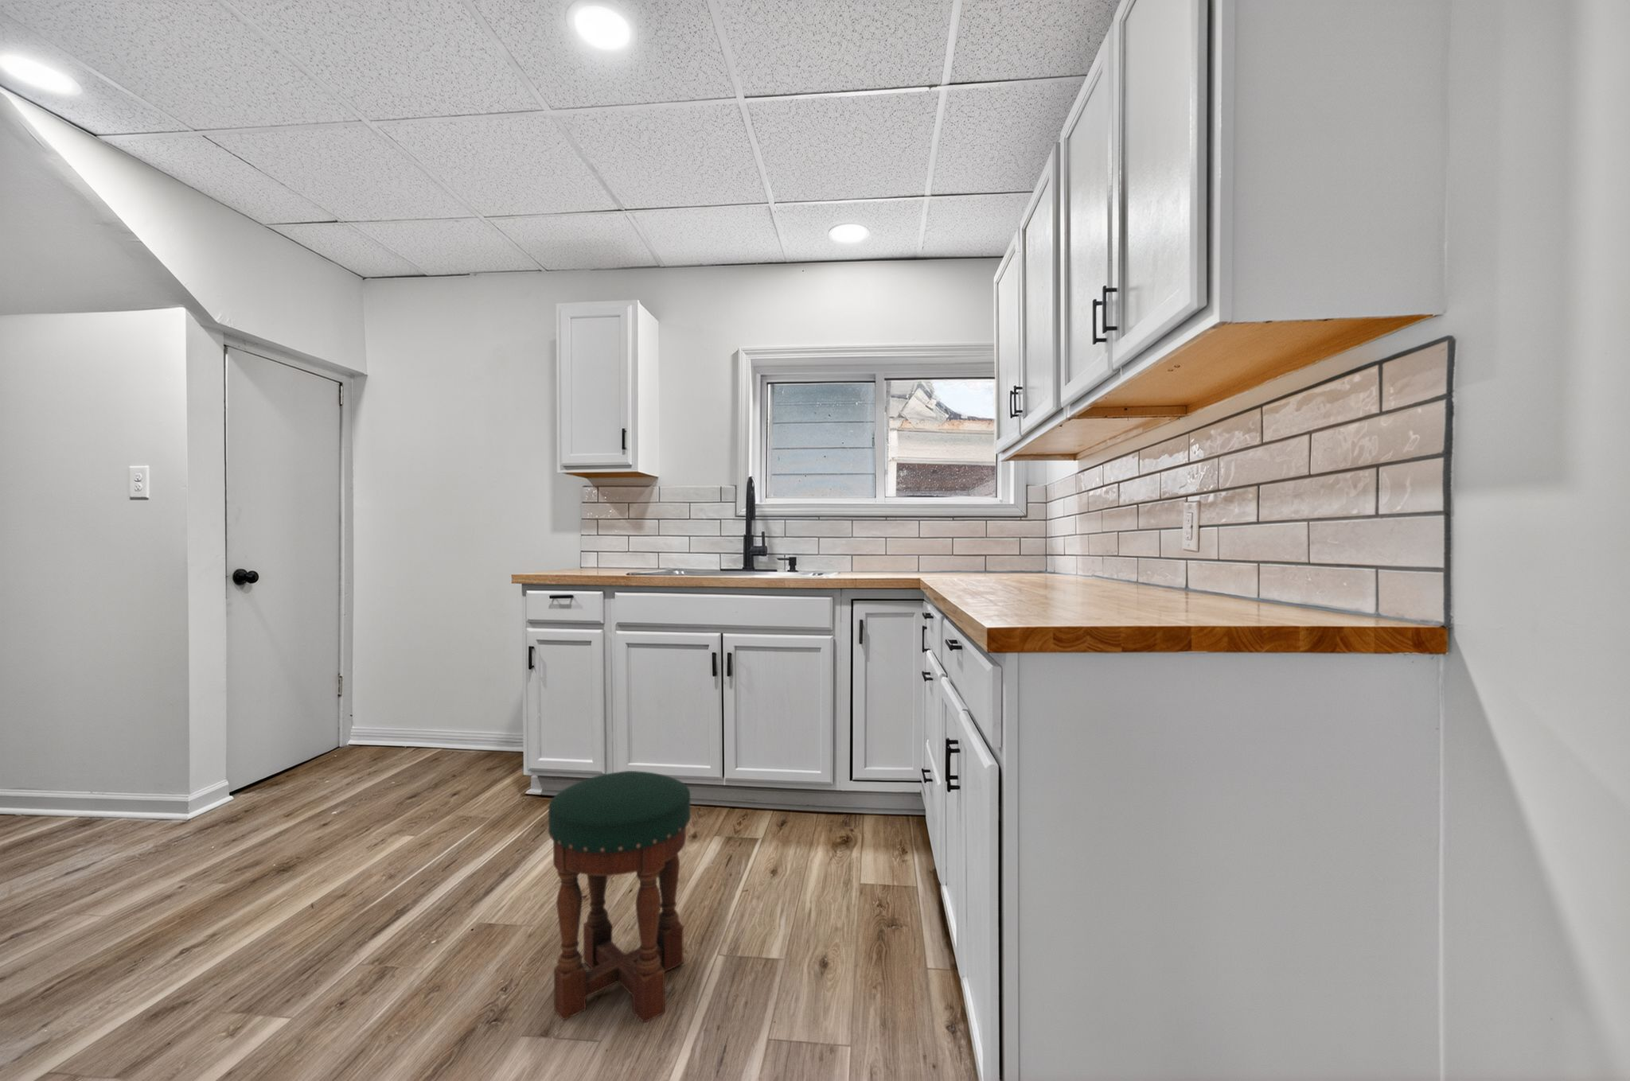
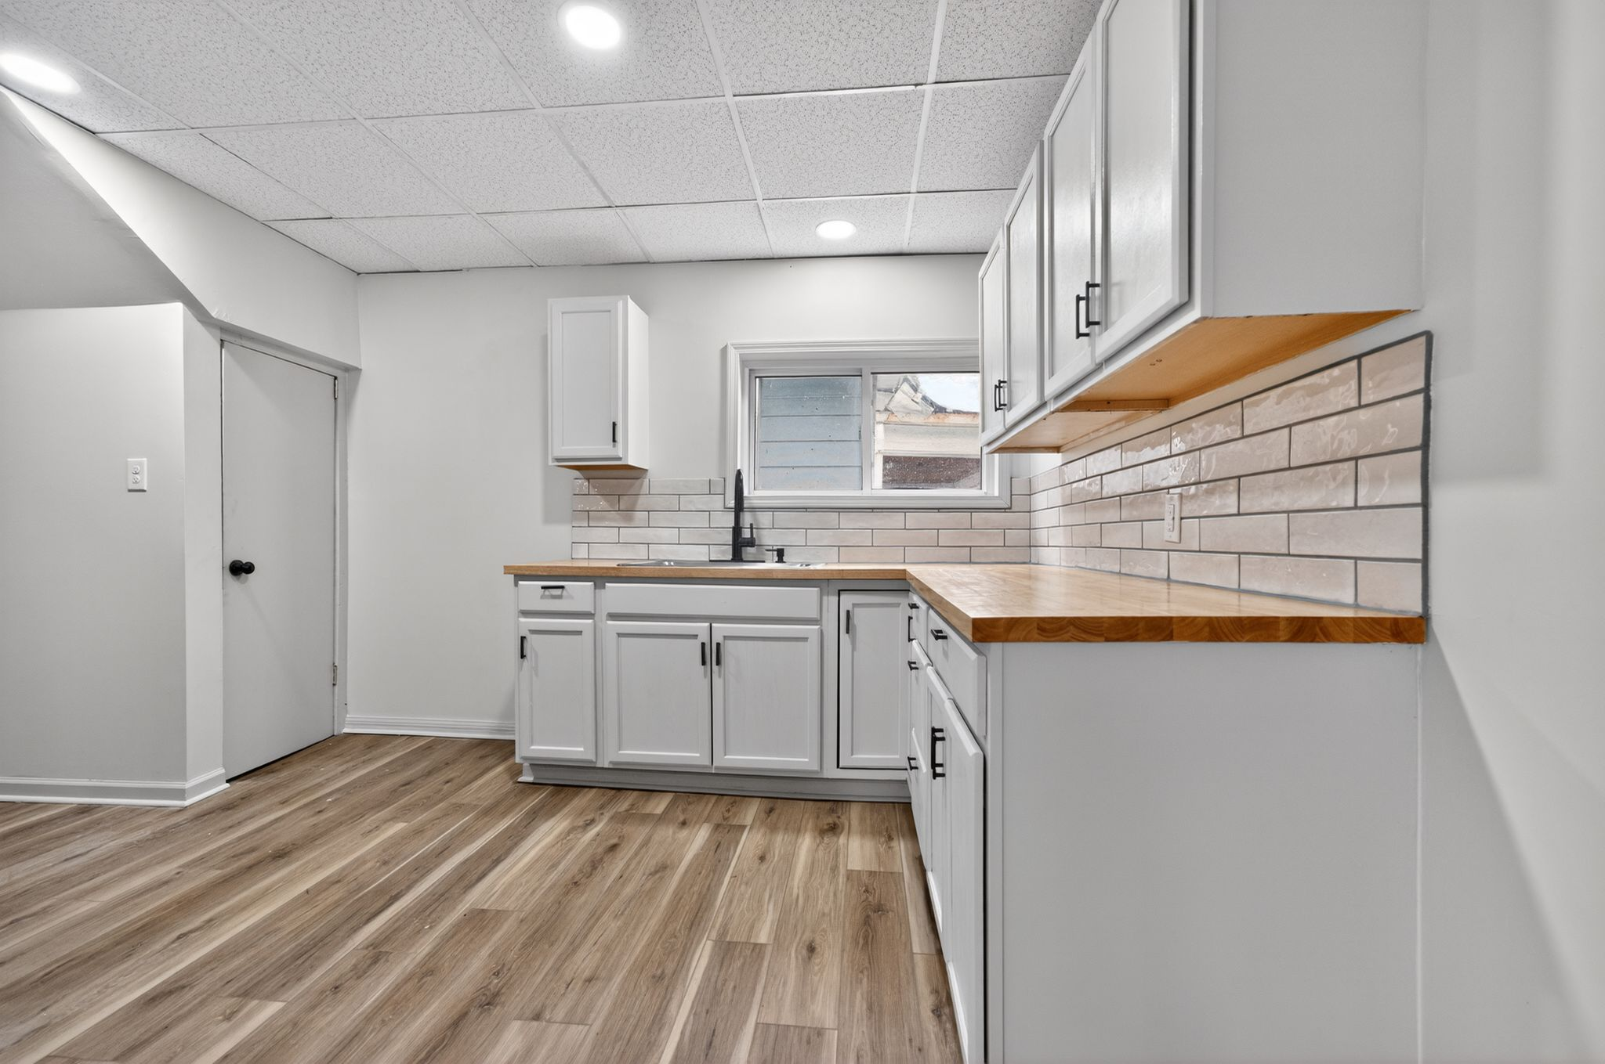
- stool [547,770,691,1024]
